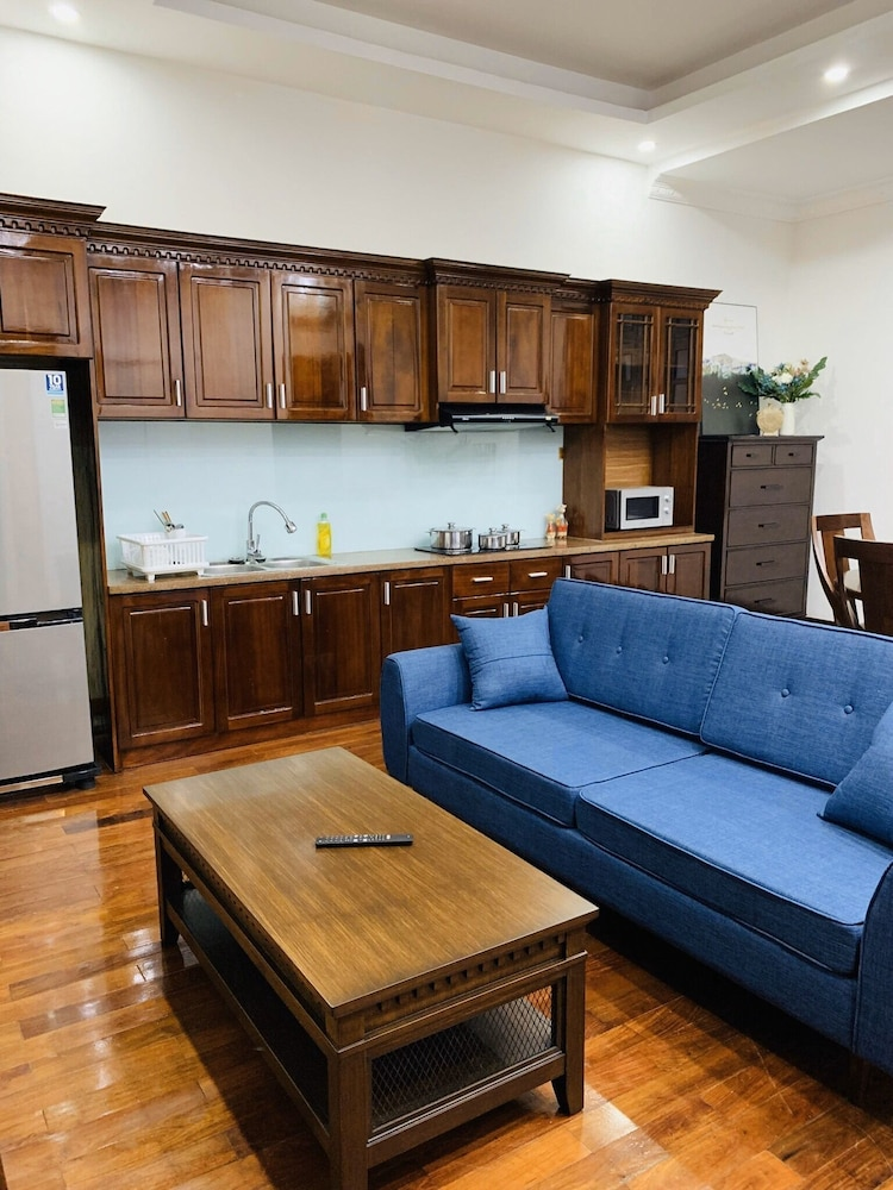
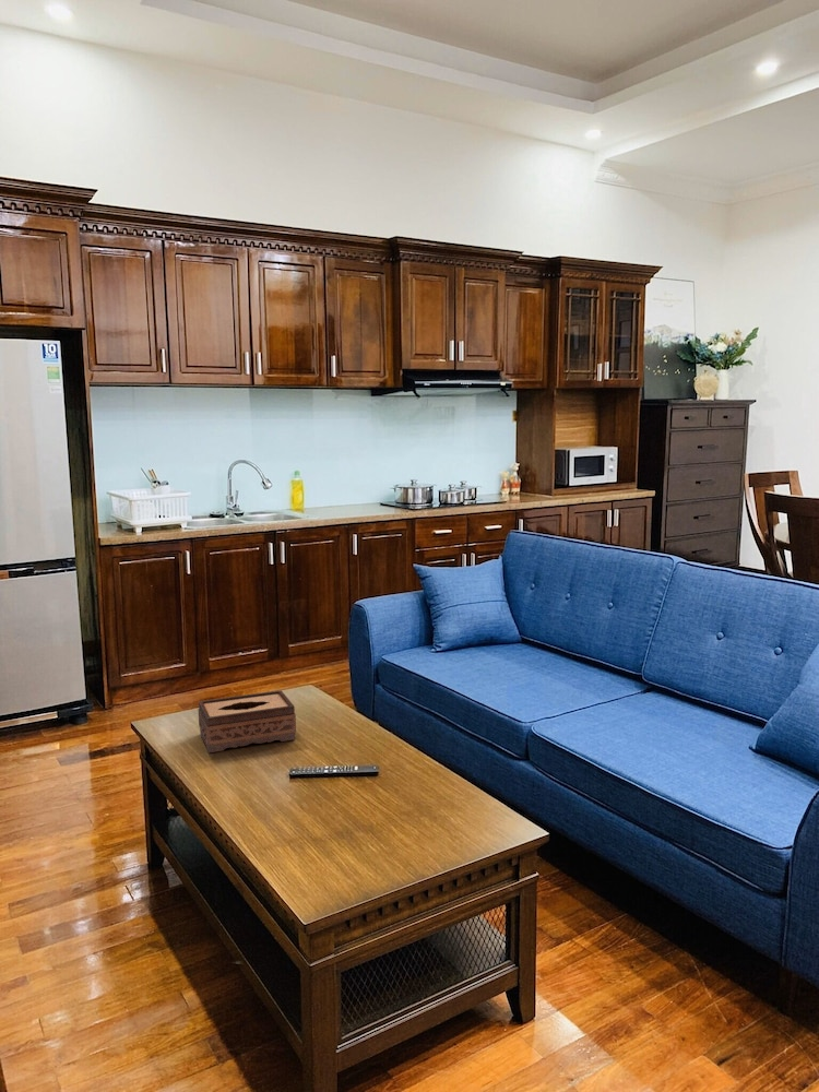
+ tissue box [197,689,297,753]
